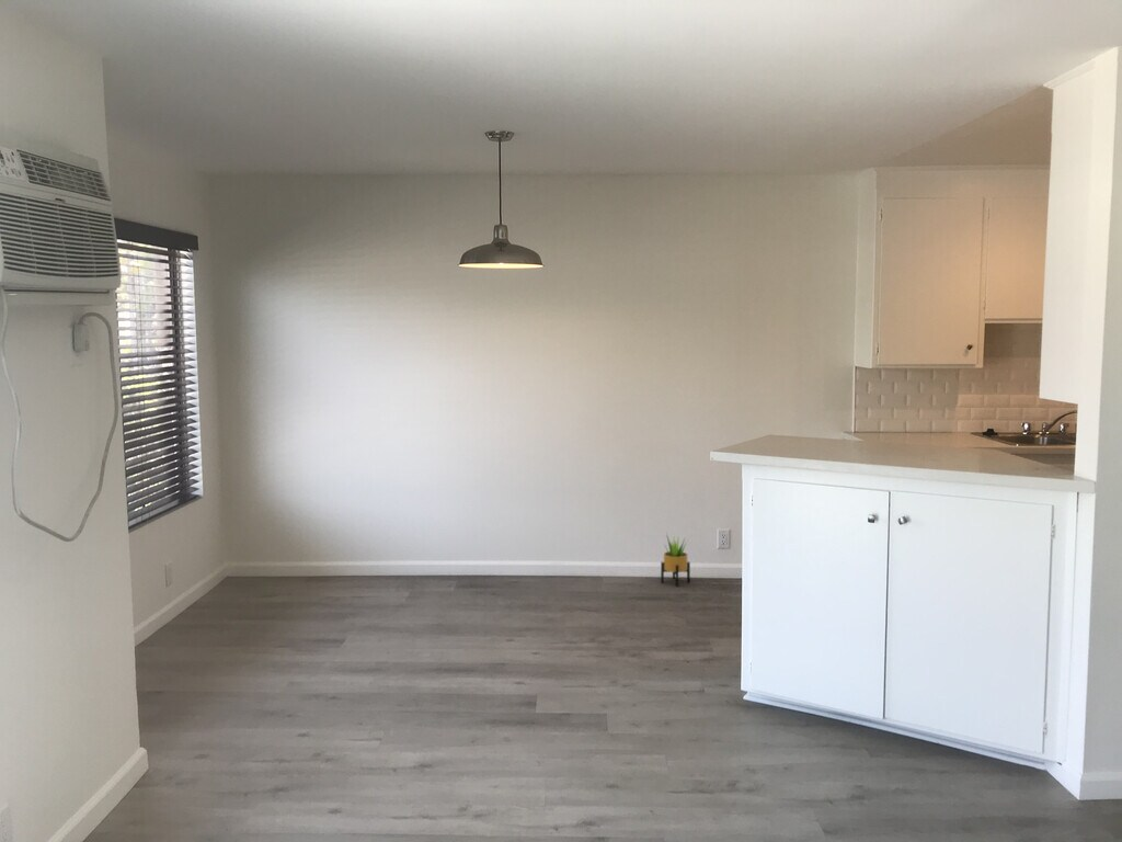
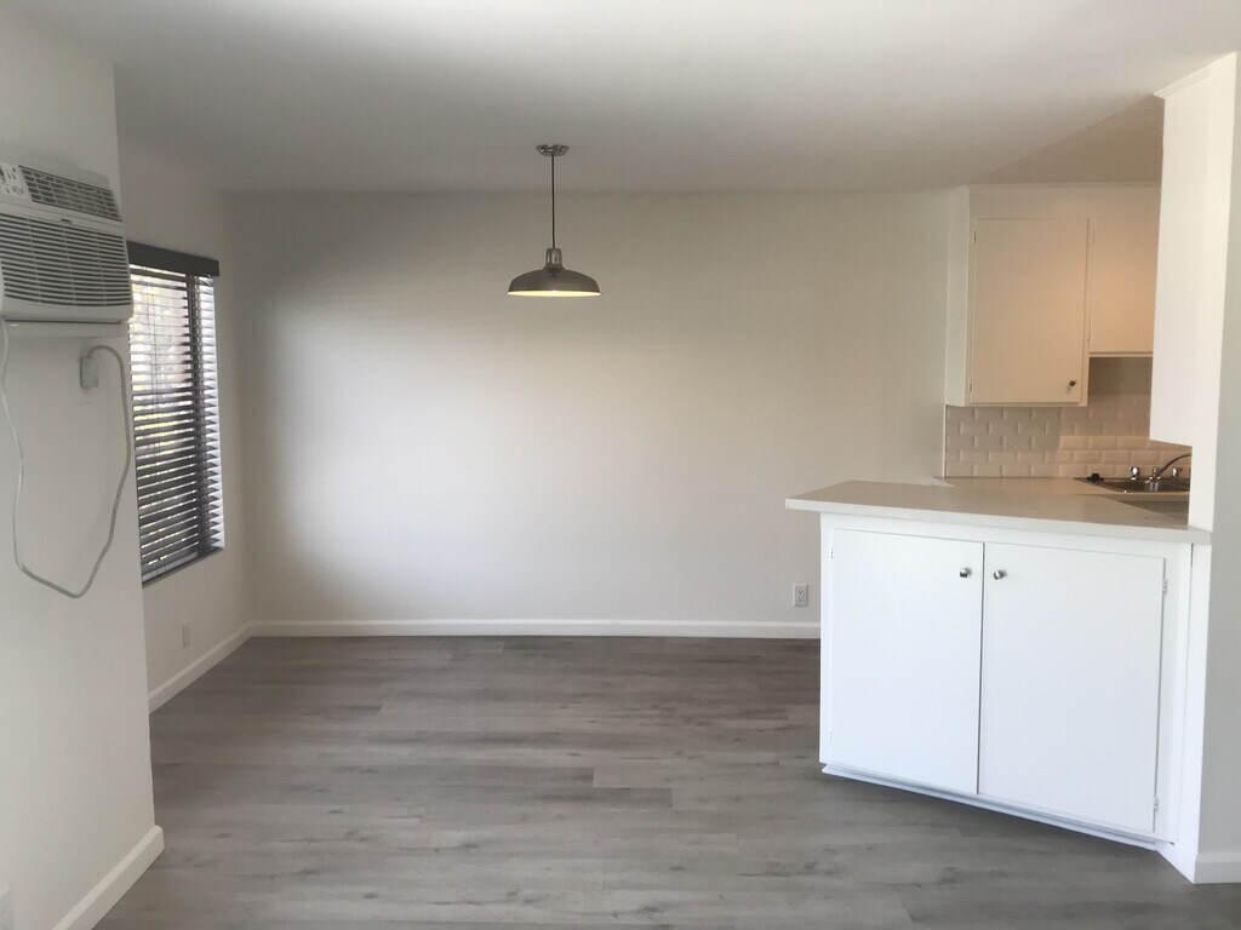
- potted plant [660,533,691,588]
